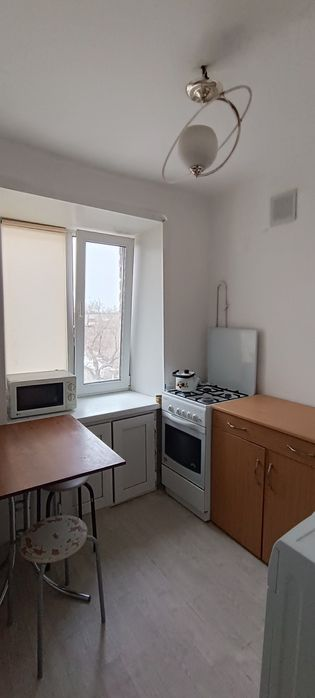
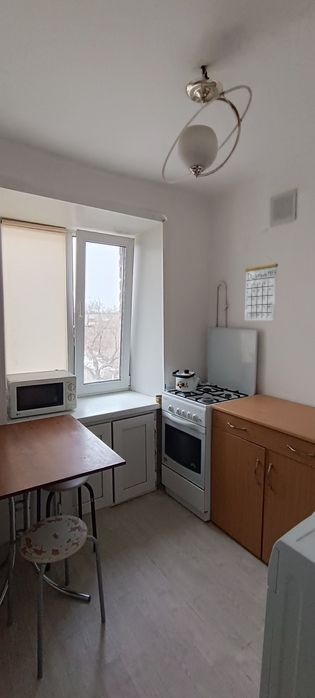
+ calendar [244,255,279,321]
